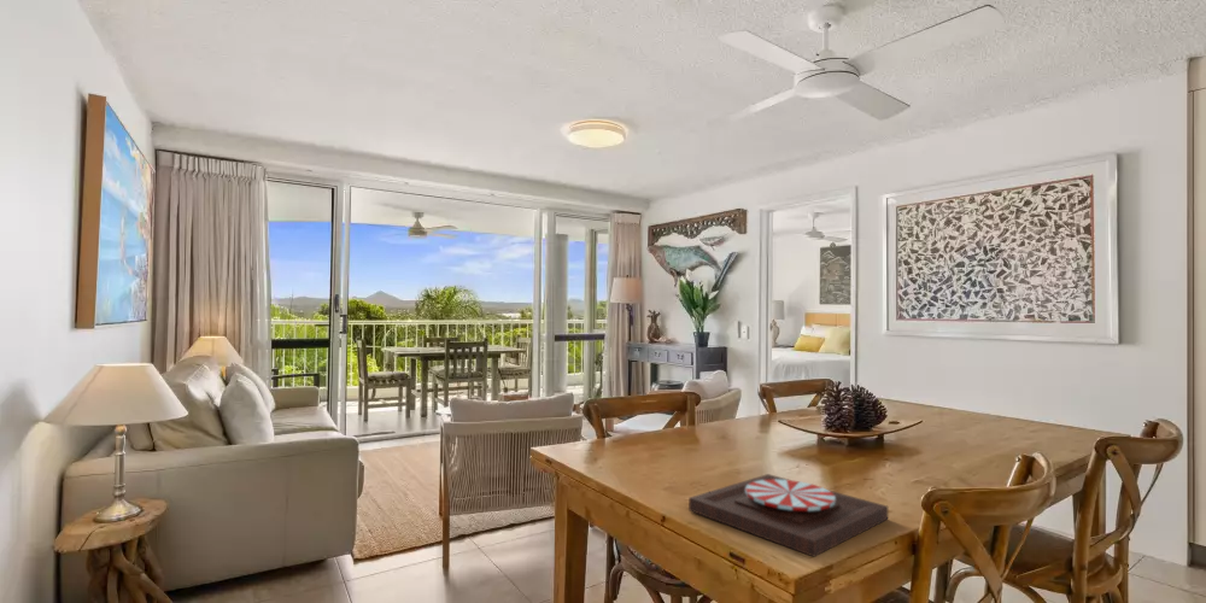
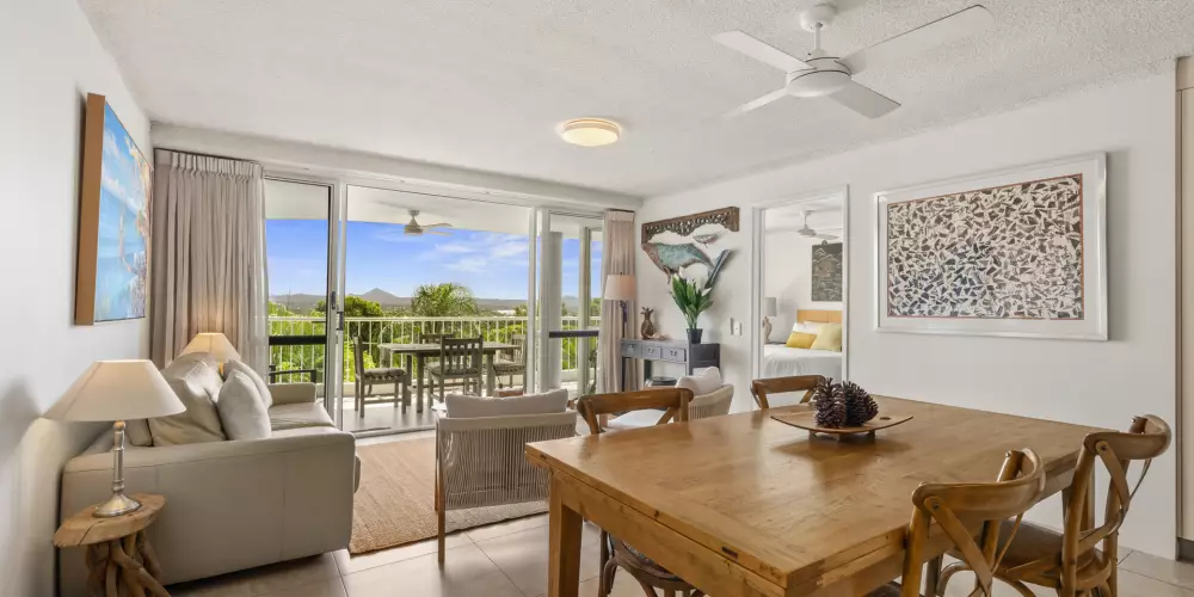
- plate [687,473,889,558]
